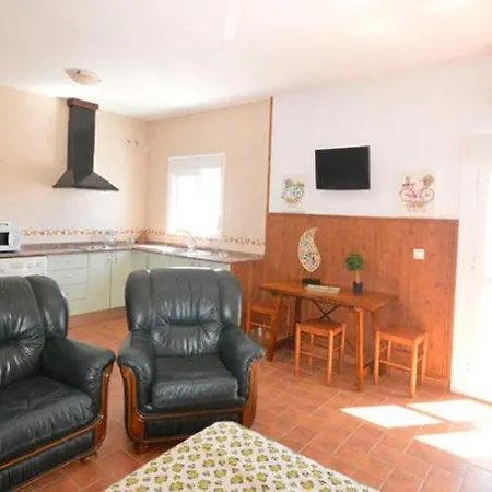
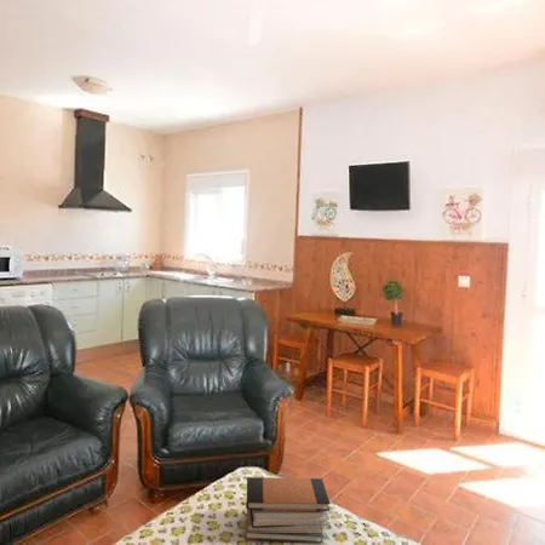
+ book stack [243,476,331,544]
